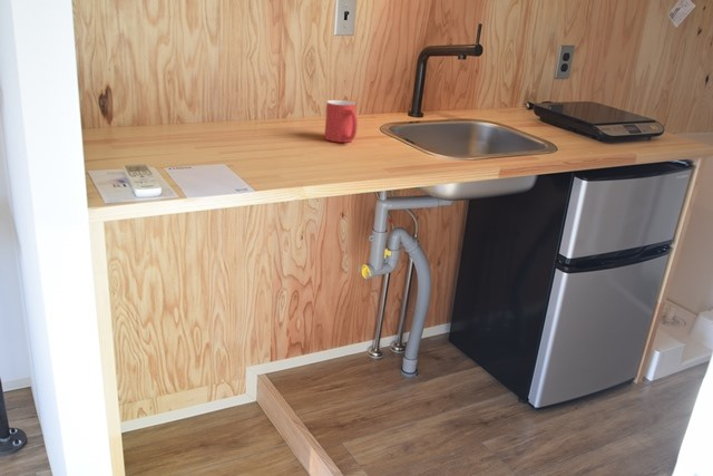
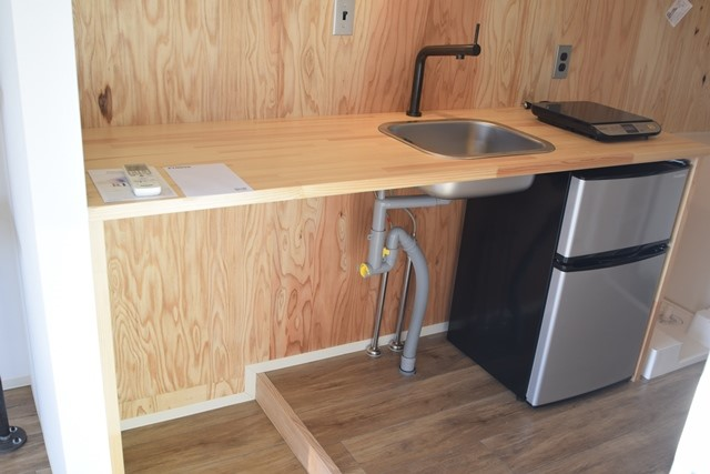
- mug [324,99,359,144]
